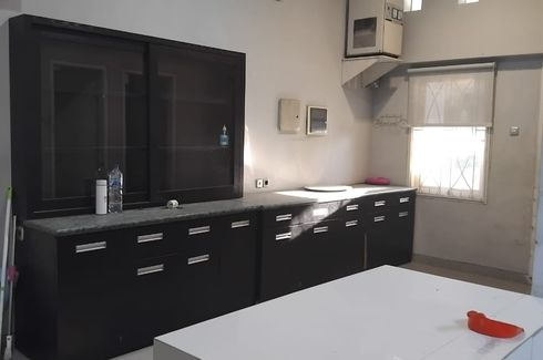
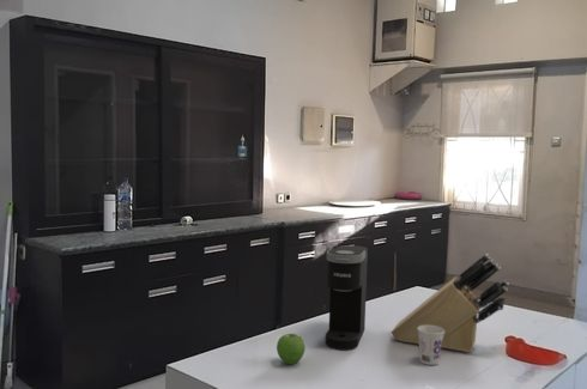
+ knife block [391,253,509,353]
+ coffee maker [325,244,369,351]
+ cup [417,326,444,366]
+ fruit [276,333,307,365]
